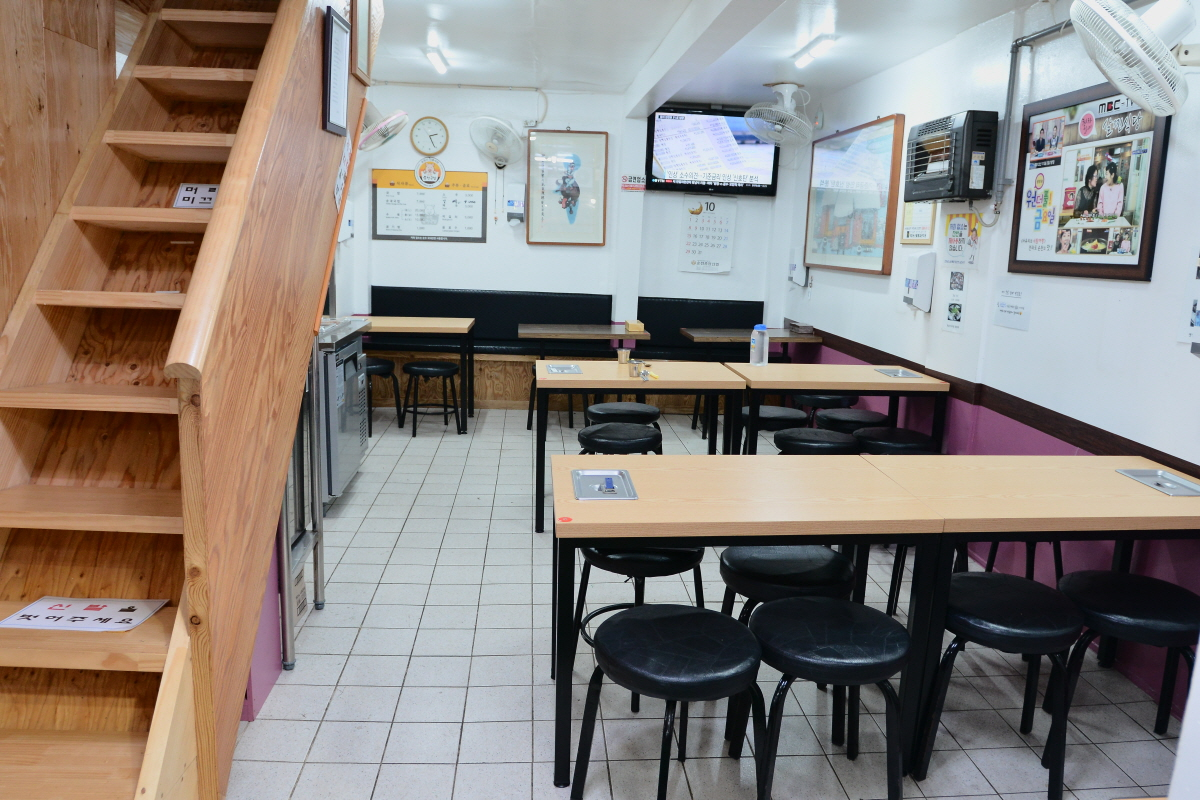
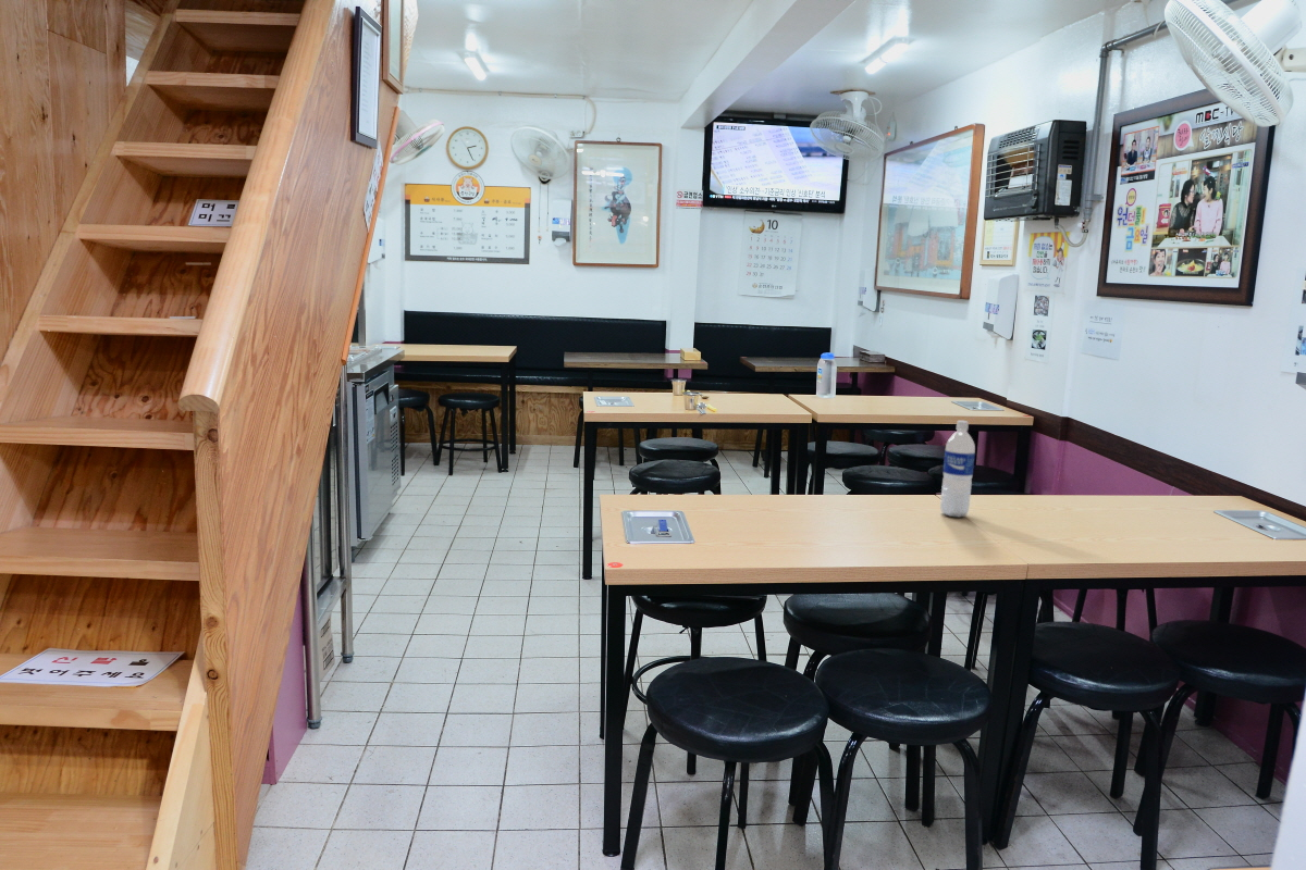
+ water bottle [939,420,976,518]
